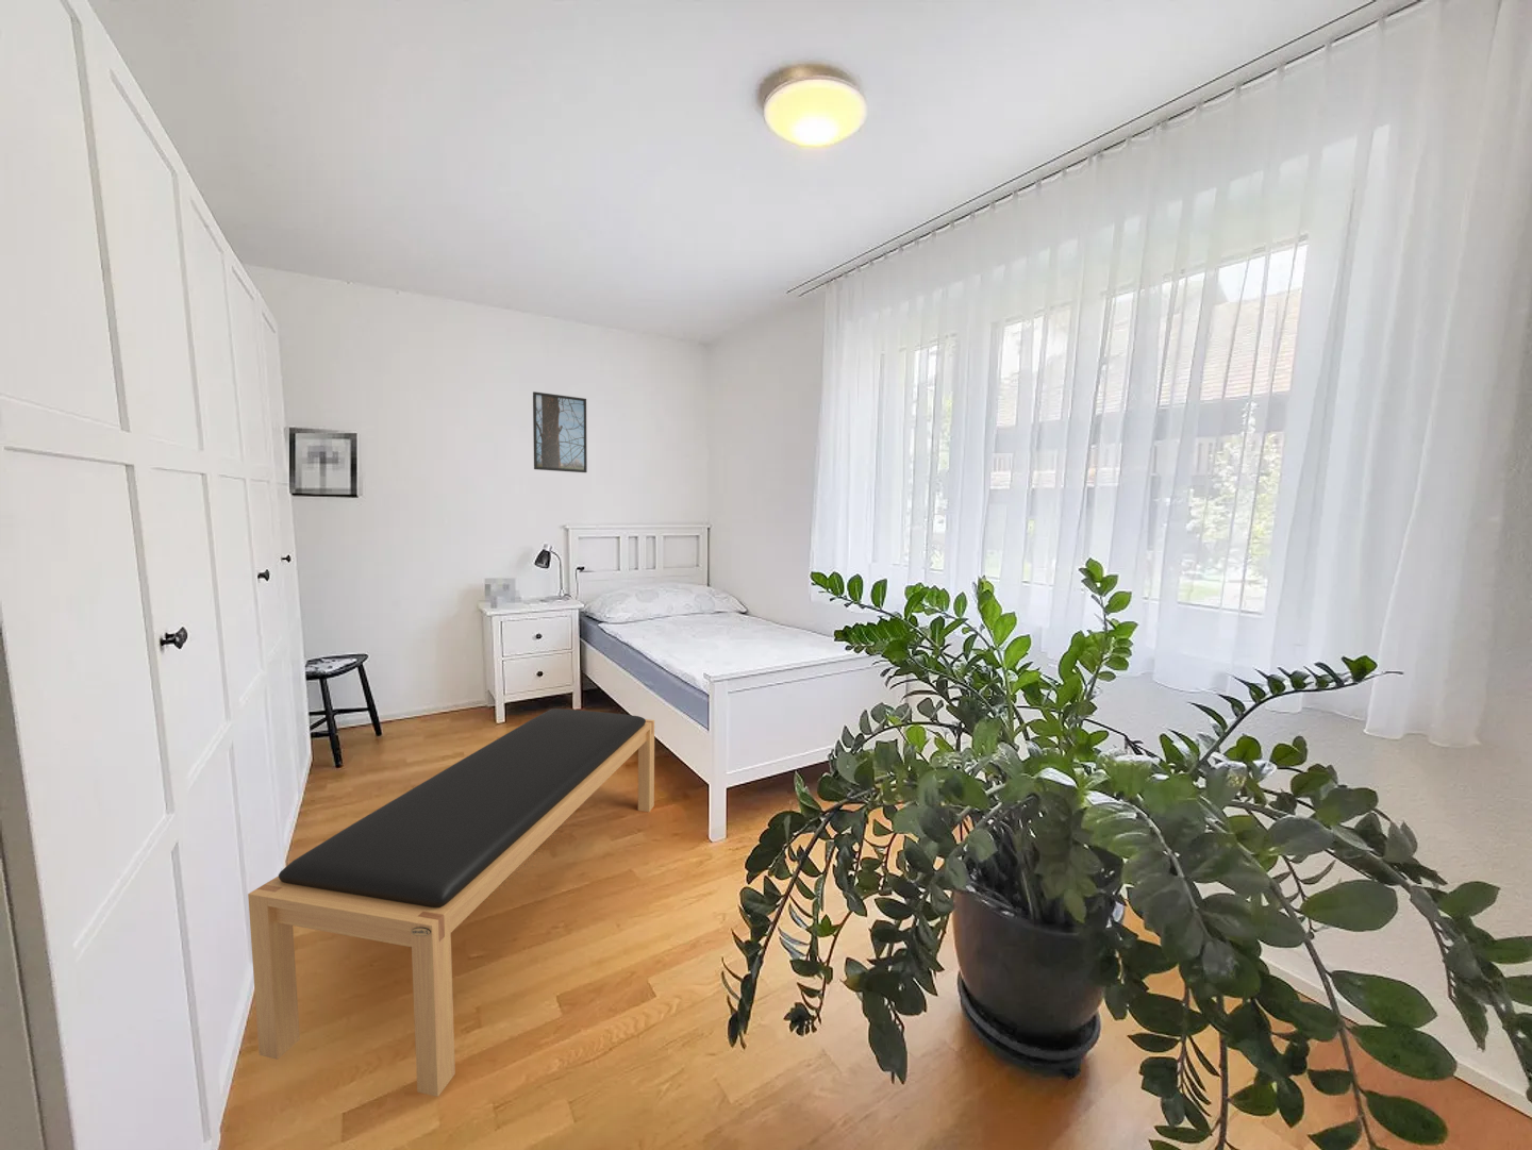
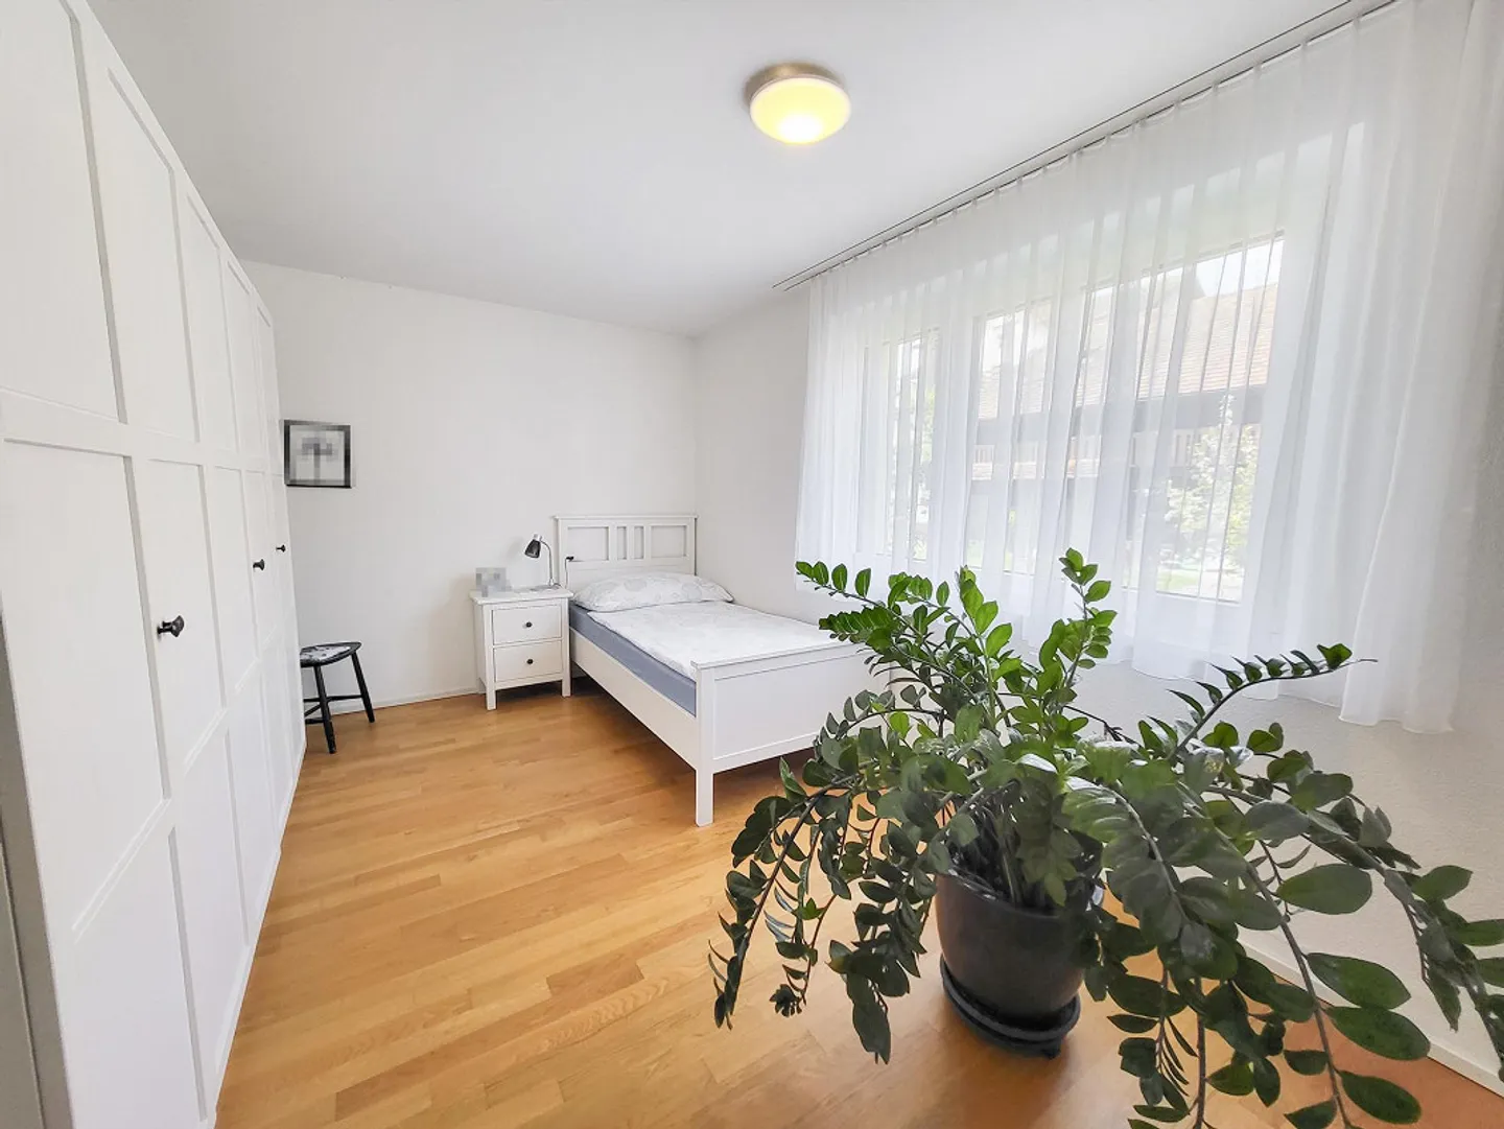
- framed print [532,390,588,474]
- bench [246,708,655,1098]
